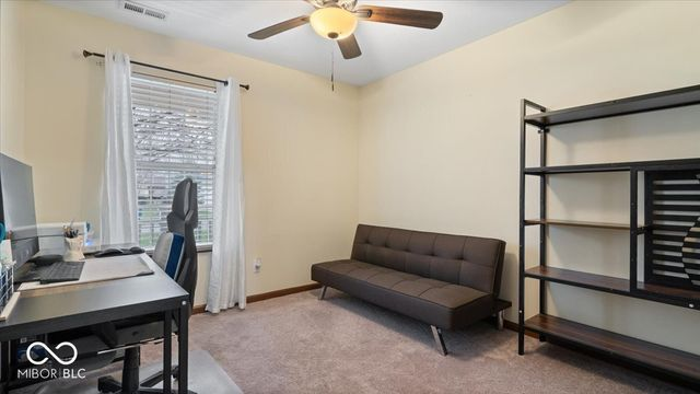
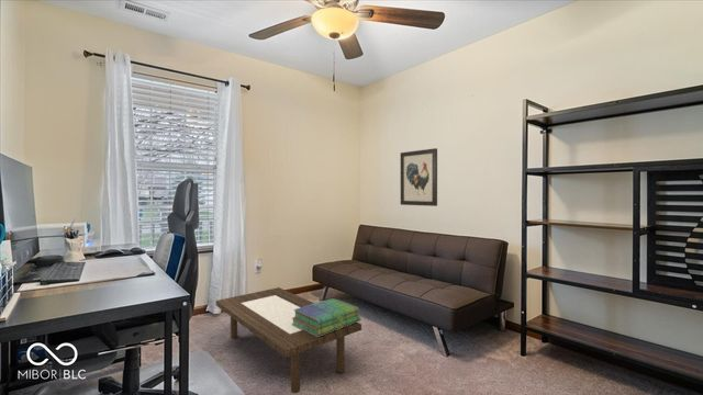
+ coffee table [215,286,362,394]
+ stack of books [292,297,361,337]
+ wall art [400,147,438,207]
